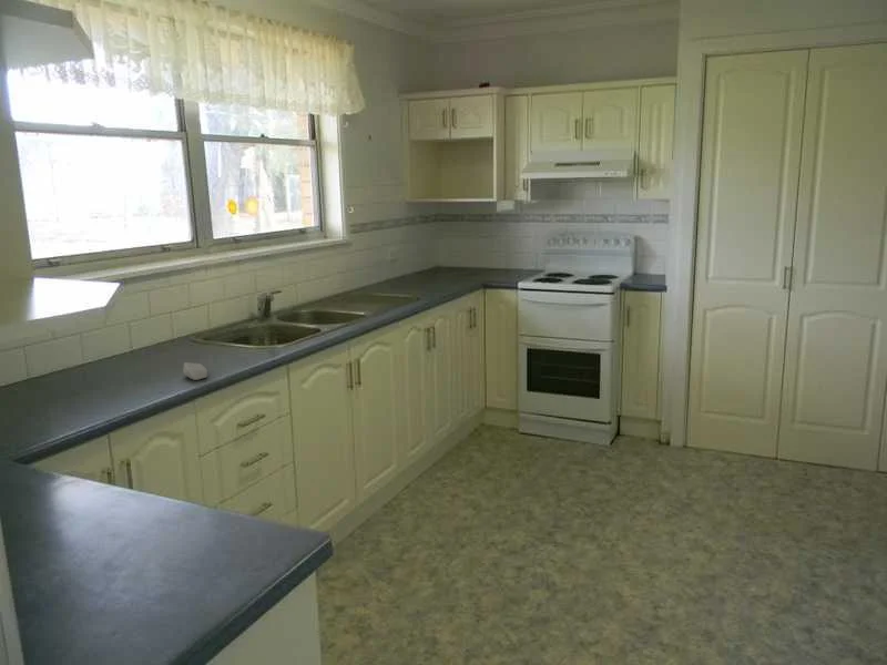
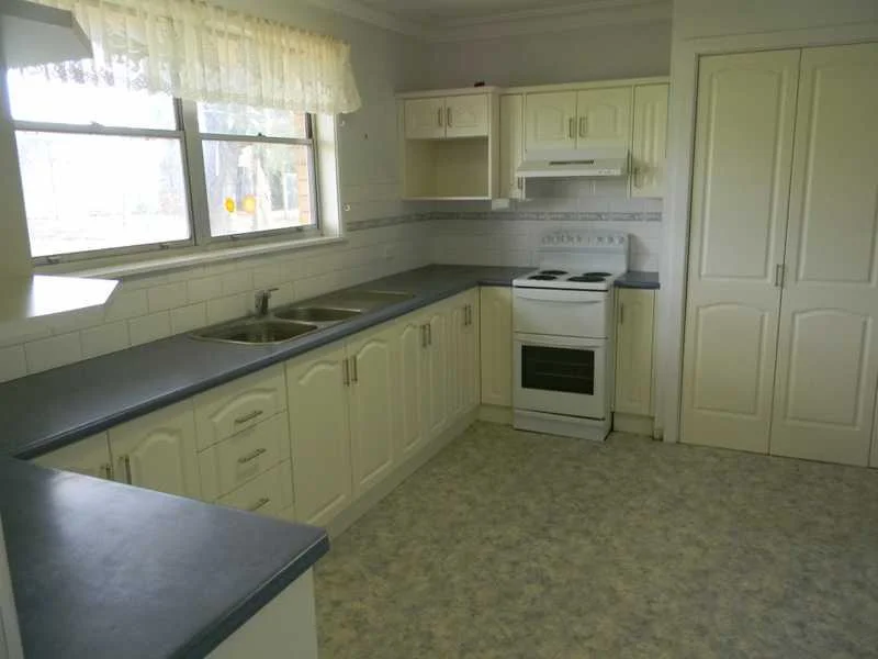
- soap bar [182,361,208,381]
